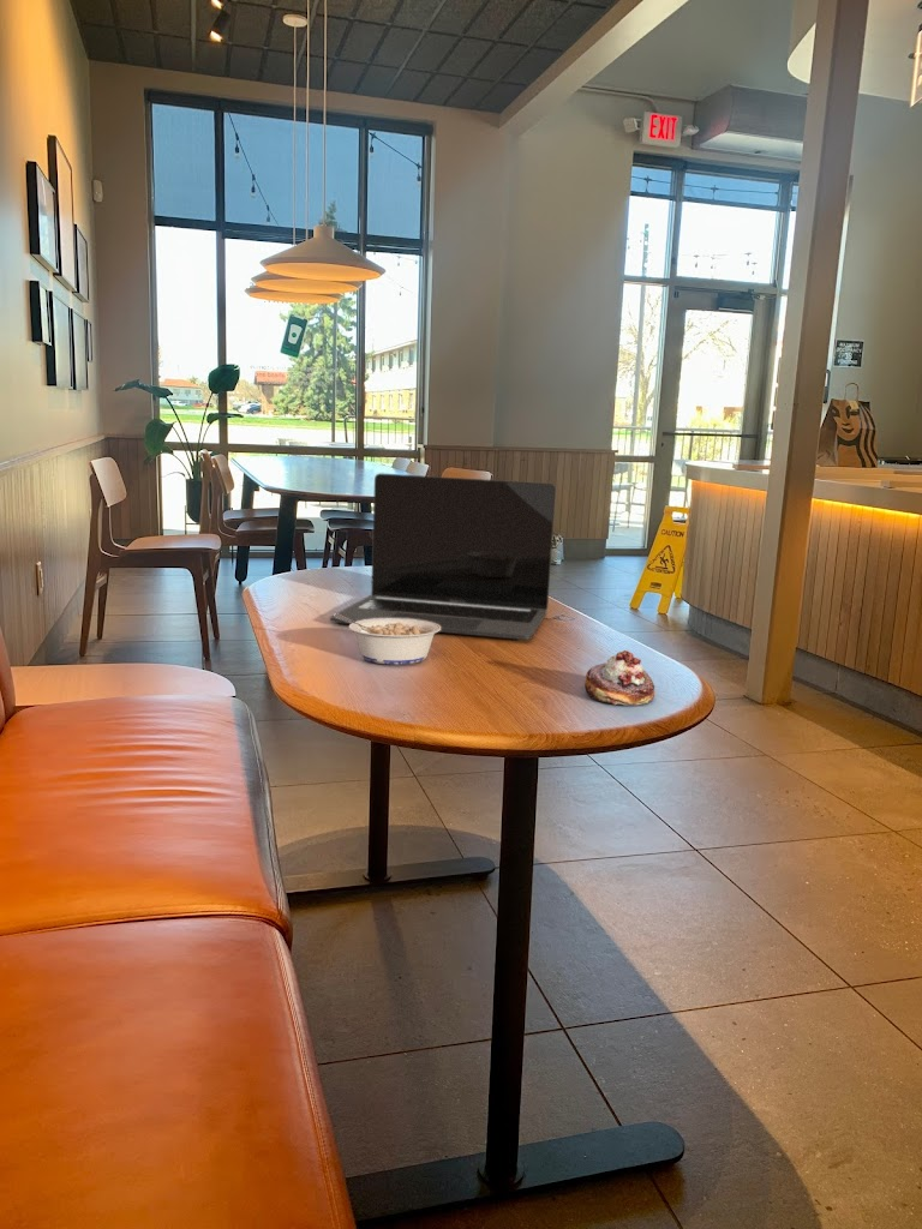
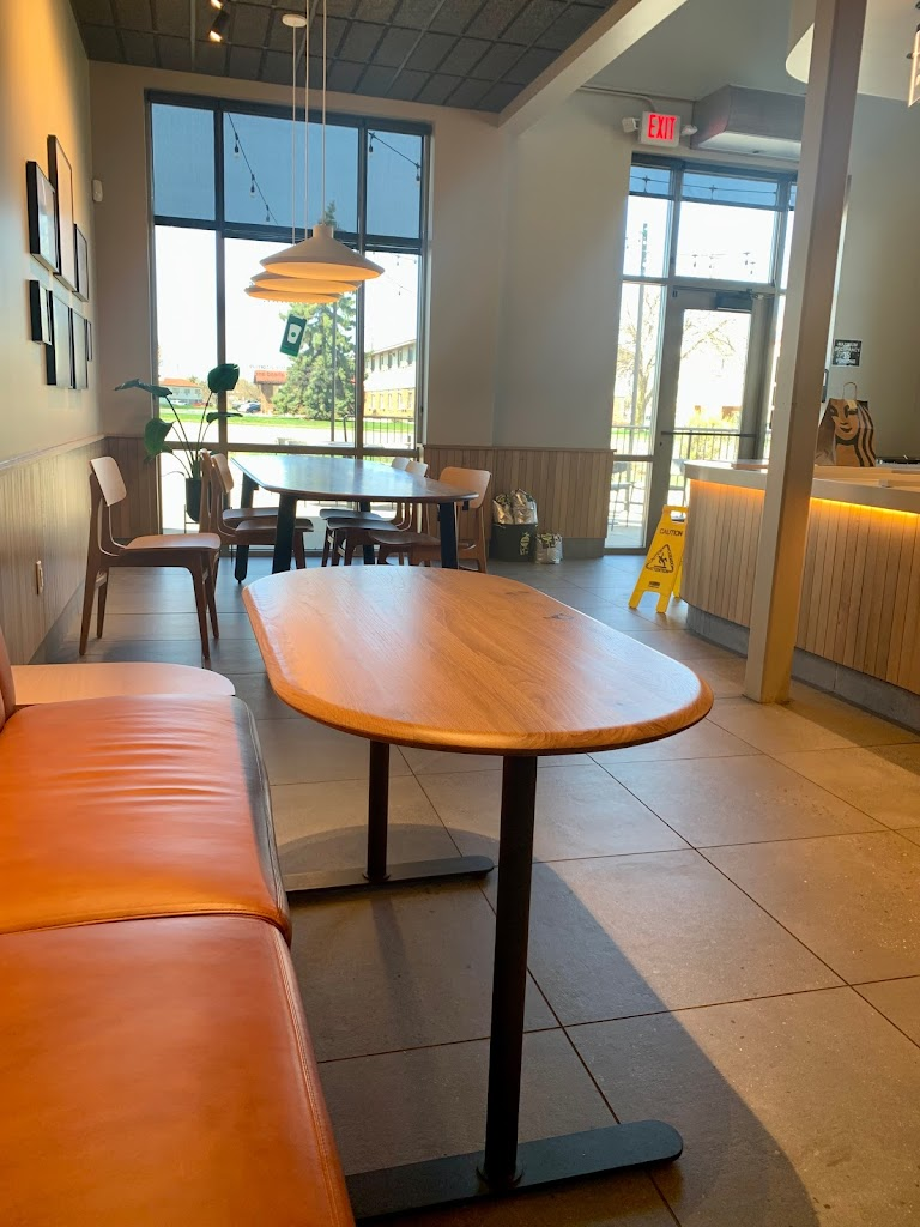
- pastry [583,649,657,707]
- laptop [329,473,557,641]
- legume [333,612,441,666]
